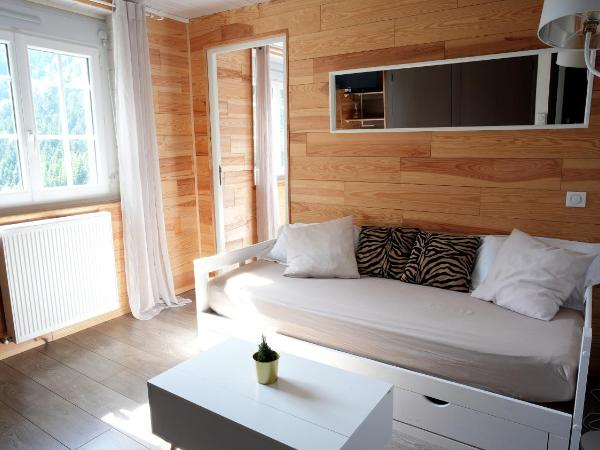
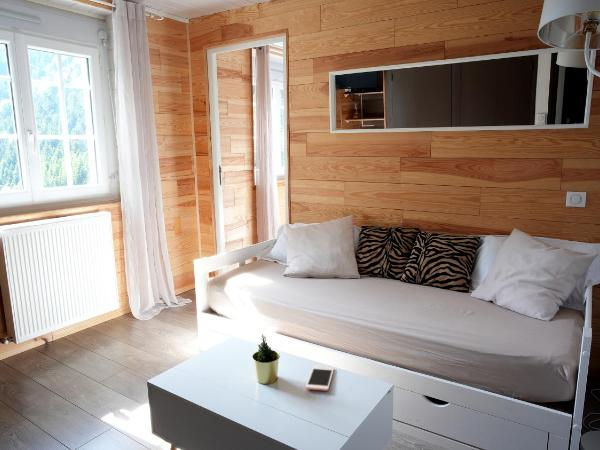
+ cell phone [305,365,335,392]
